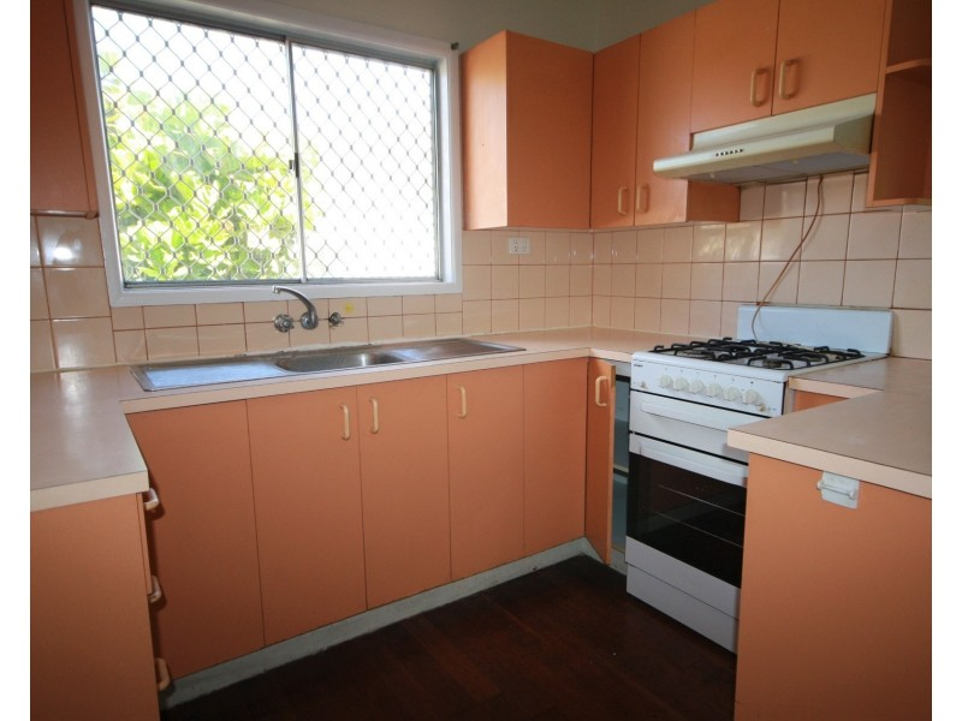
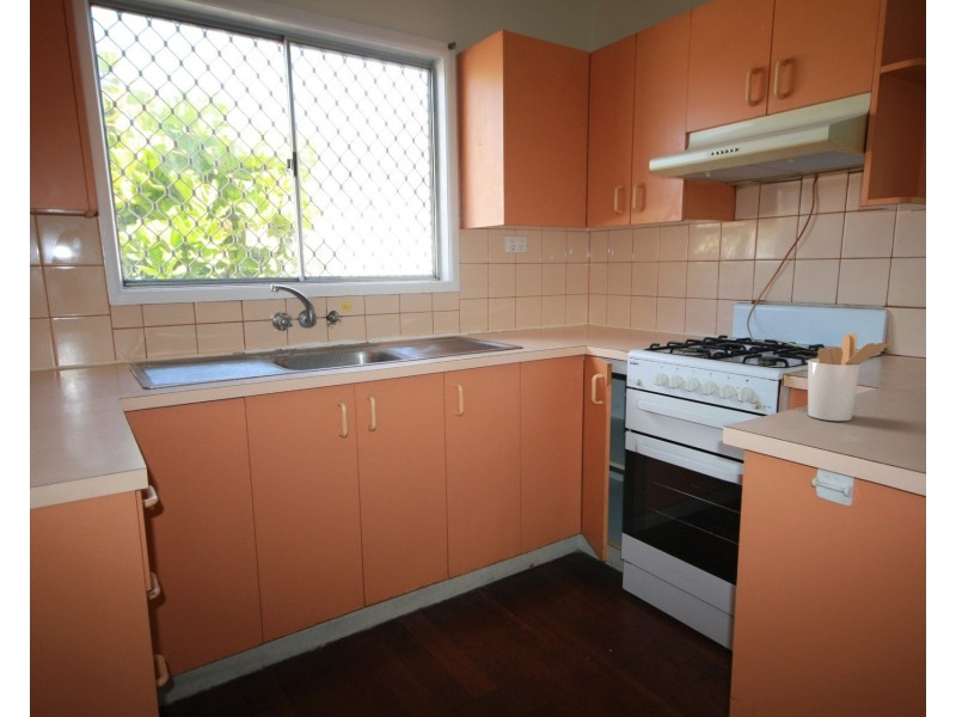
+ utensil holder [807,332,894,422]
